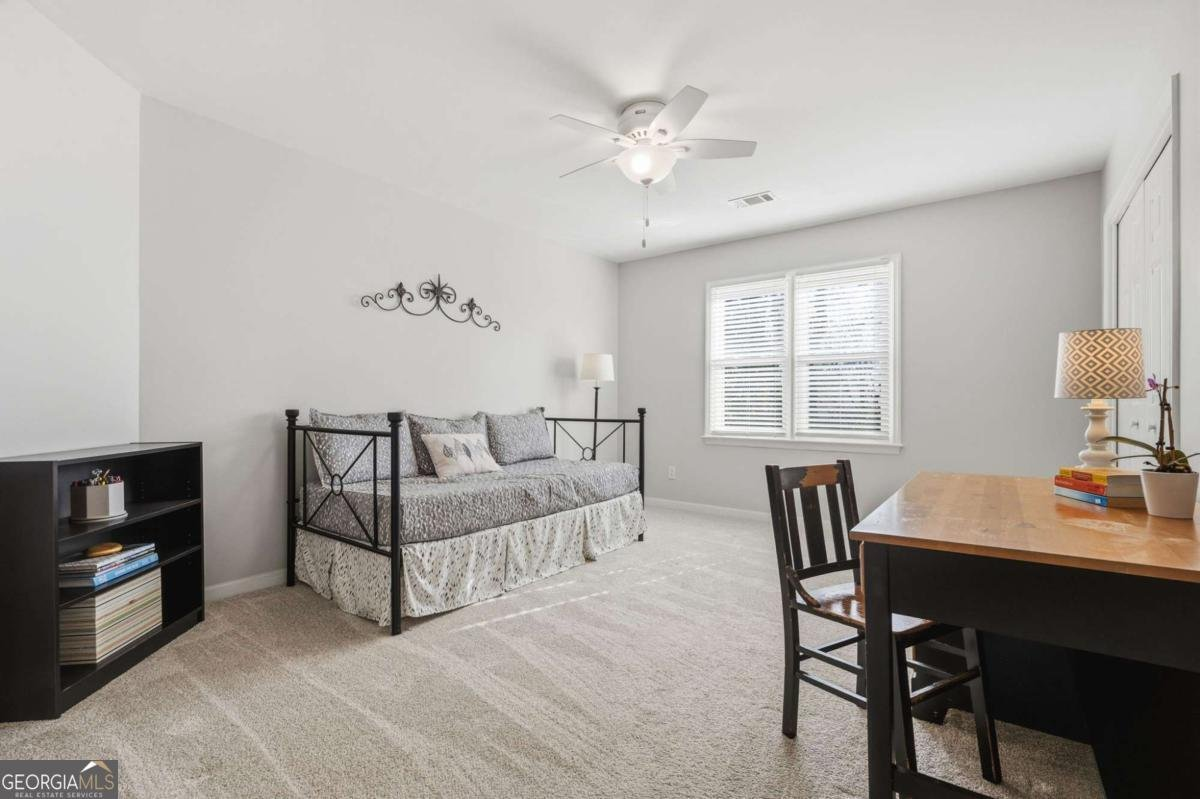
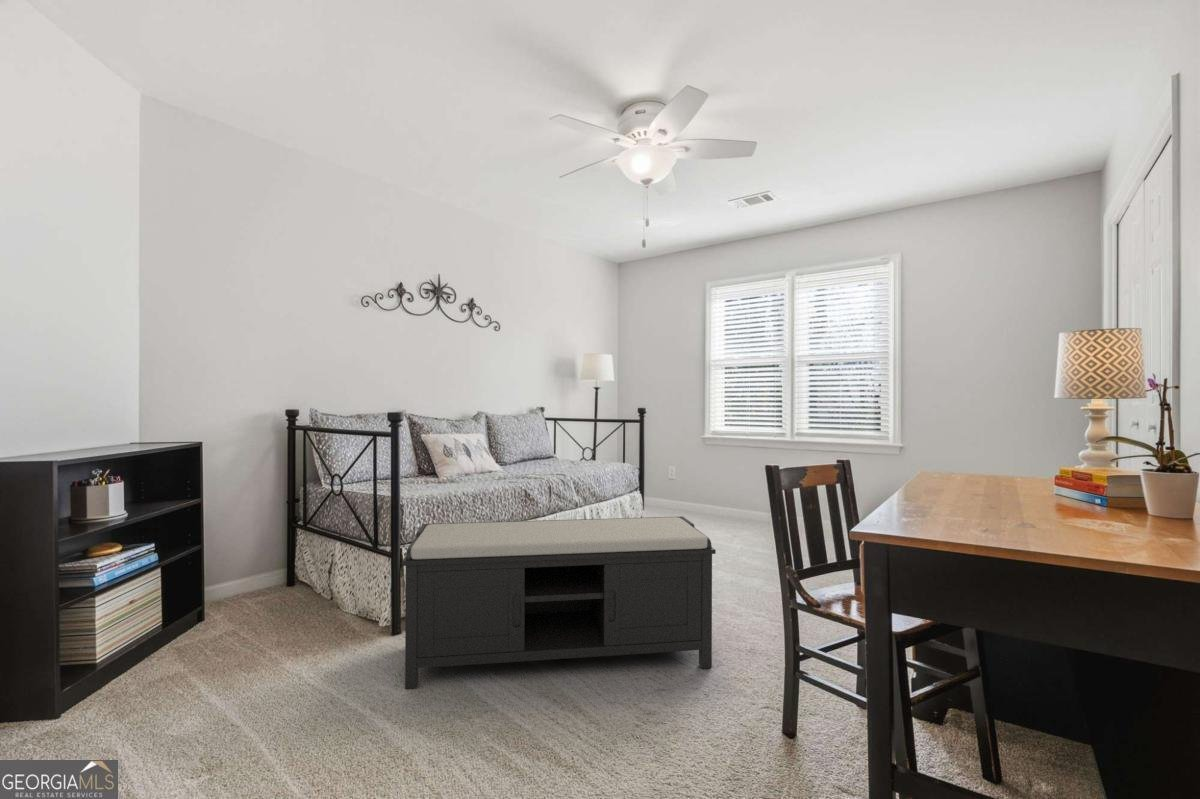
+ bench [401,515,717,690]
